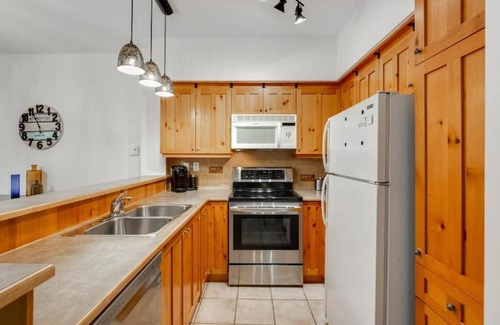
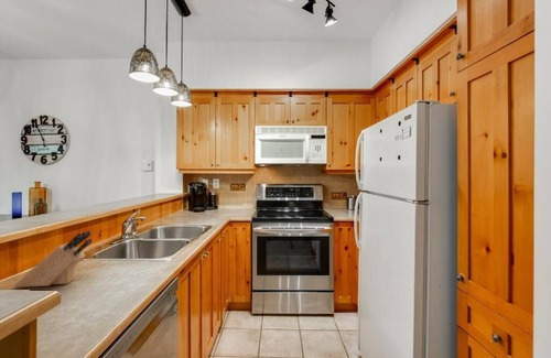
+ knife block [13,229,93,289]
